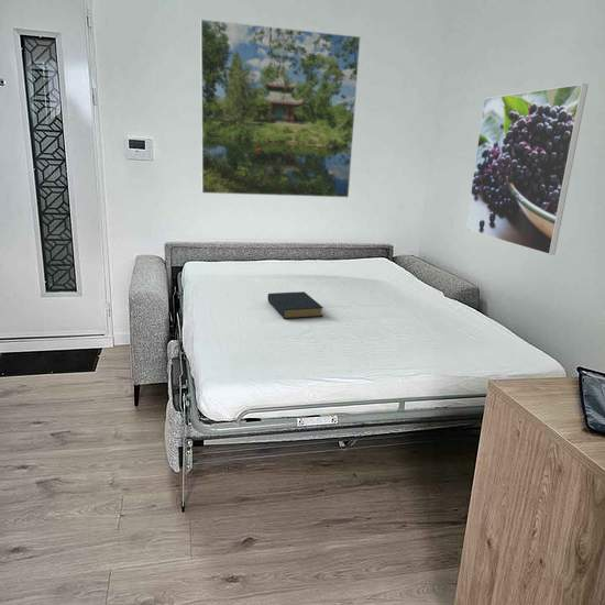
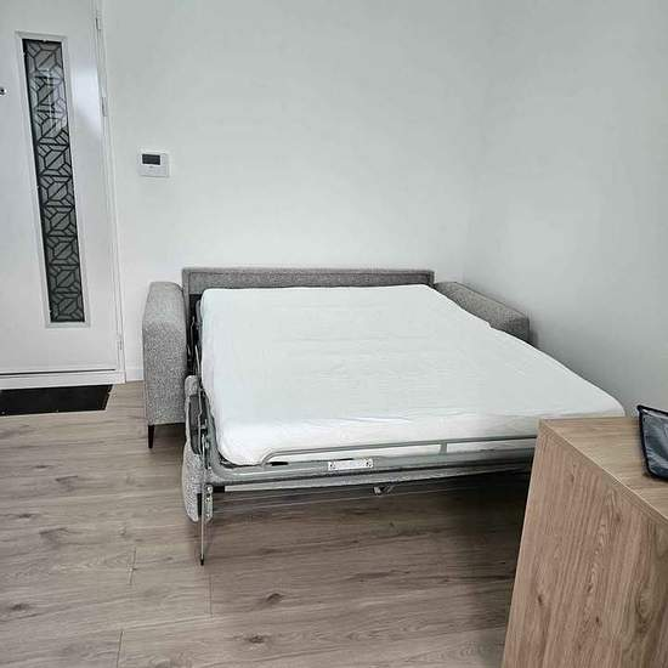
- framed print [200,19,362,198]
- hardback book [266,290,324,320]
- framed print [464,82,590,256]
